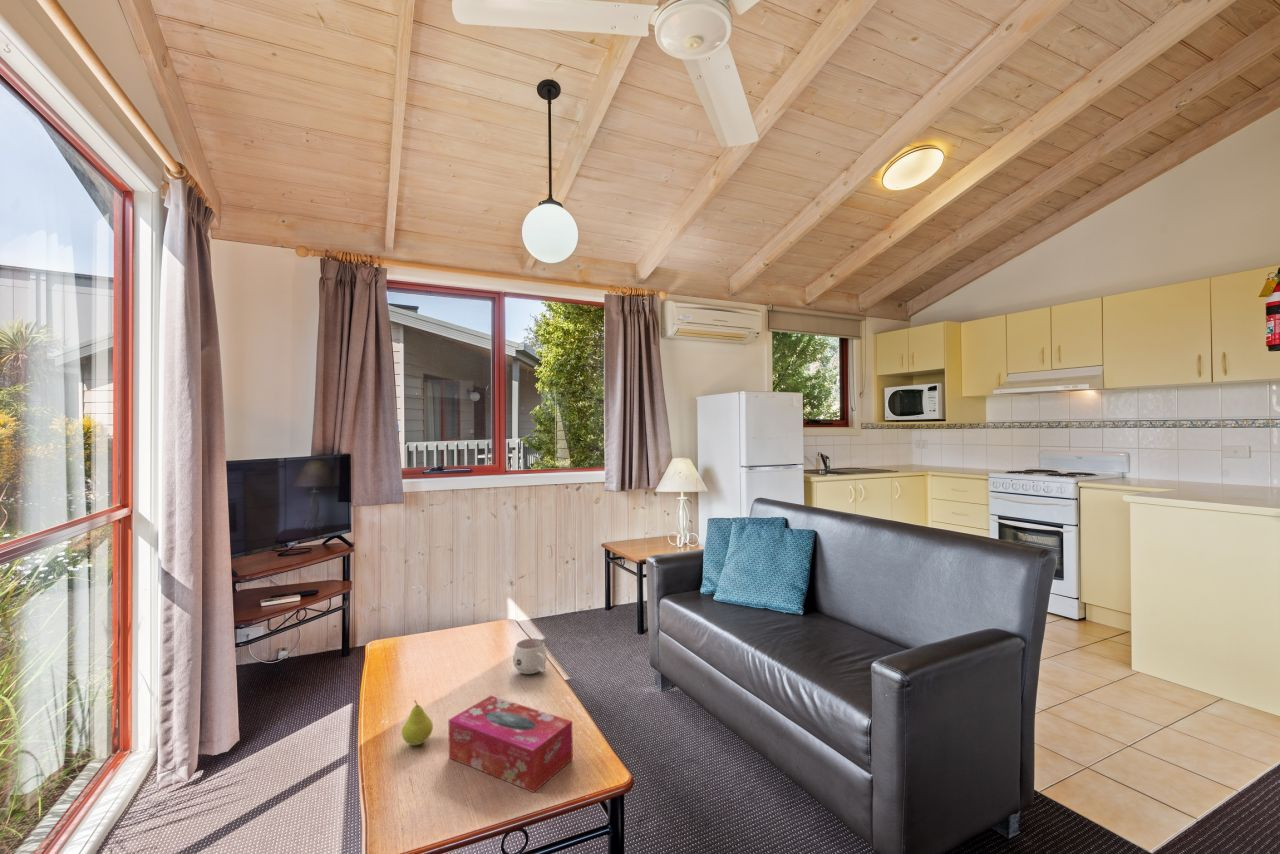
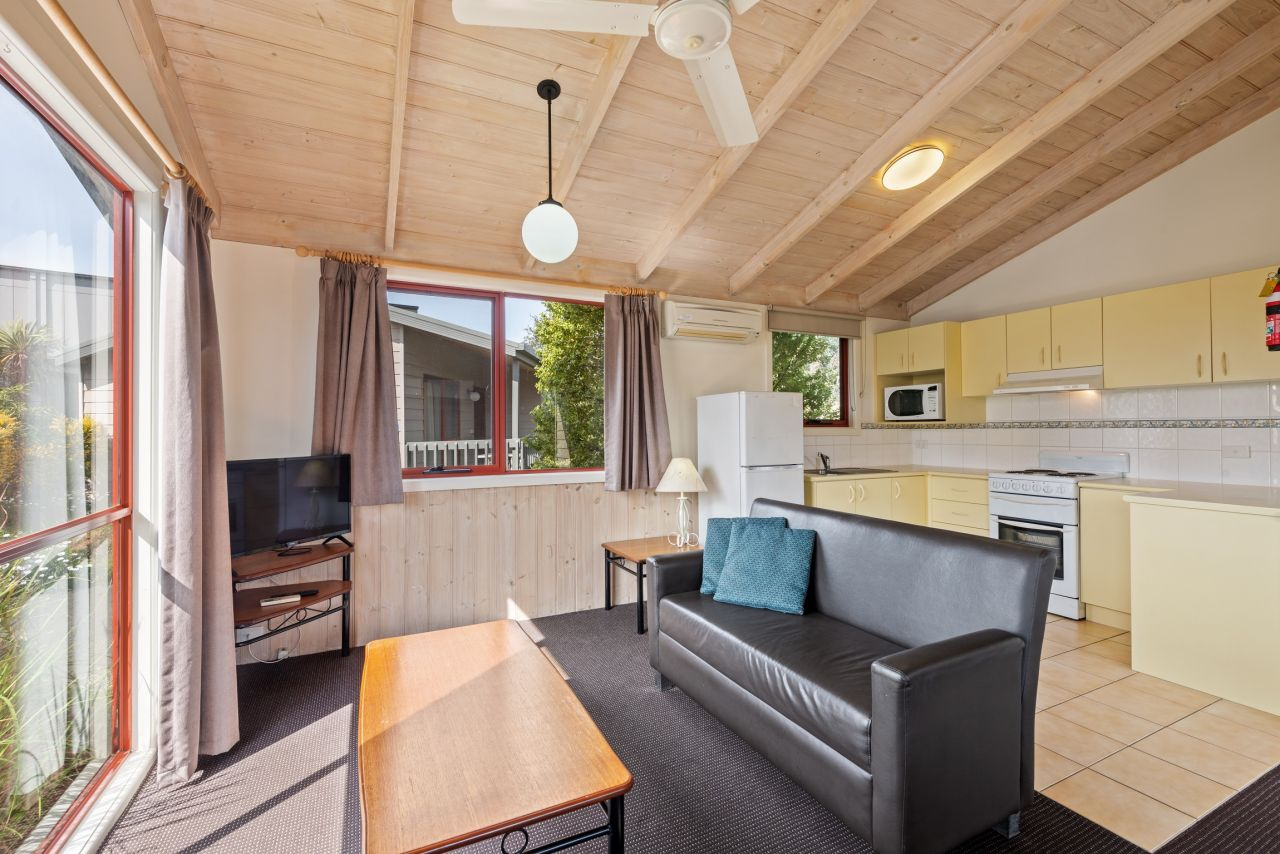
- tissue box [447,695,574,793]
- mug [512,638,548,675]
- fruit [400,699,434,746]
